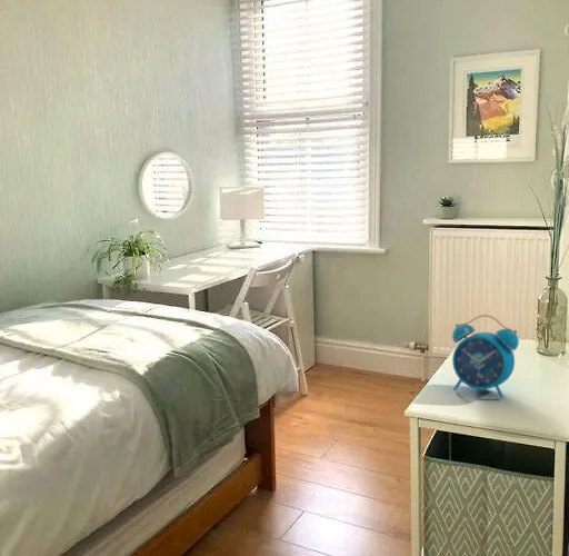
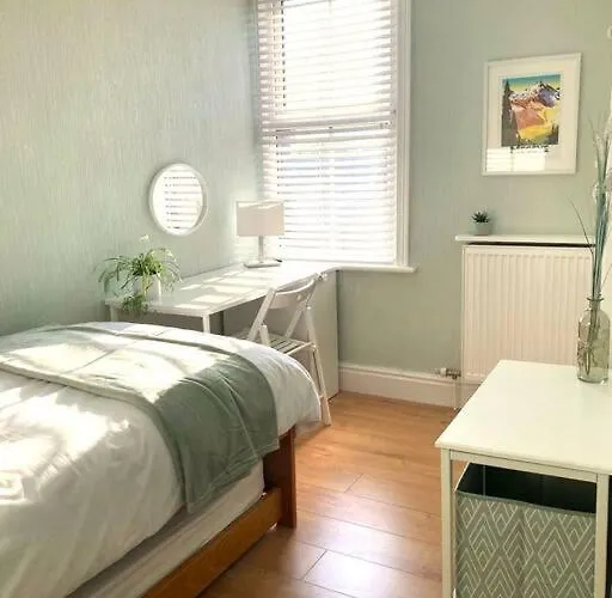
- alarm clock [451,314,520,399]
